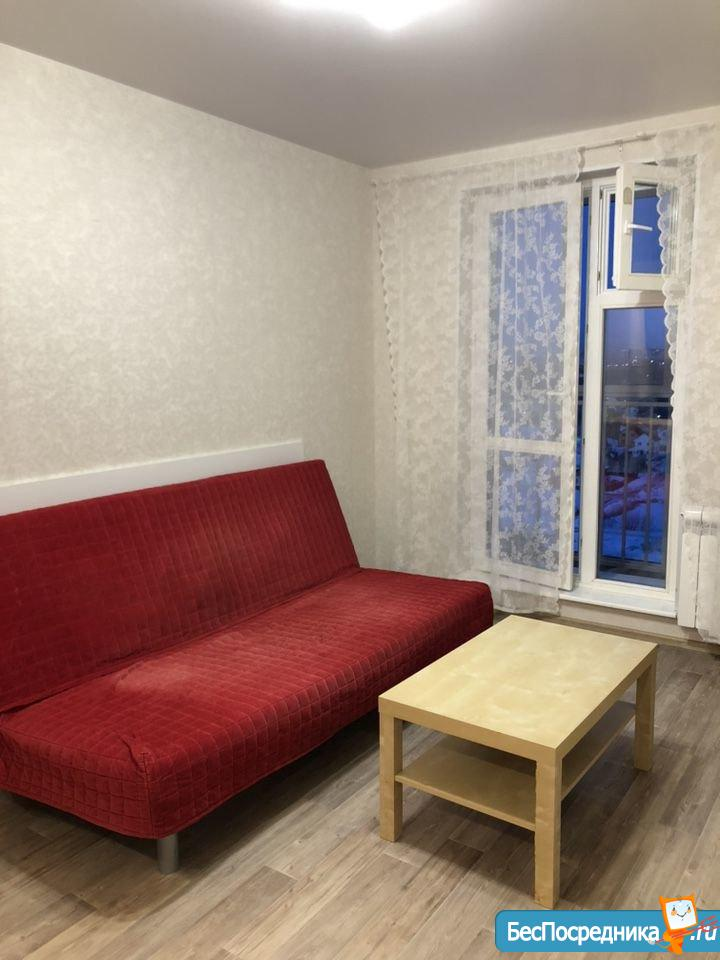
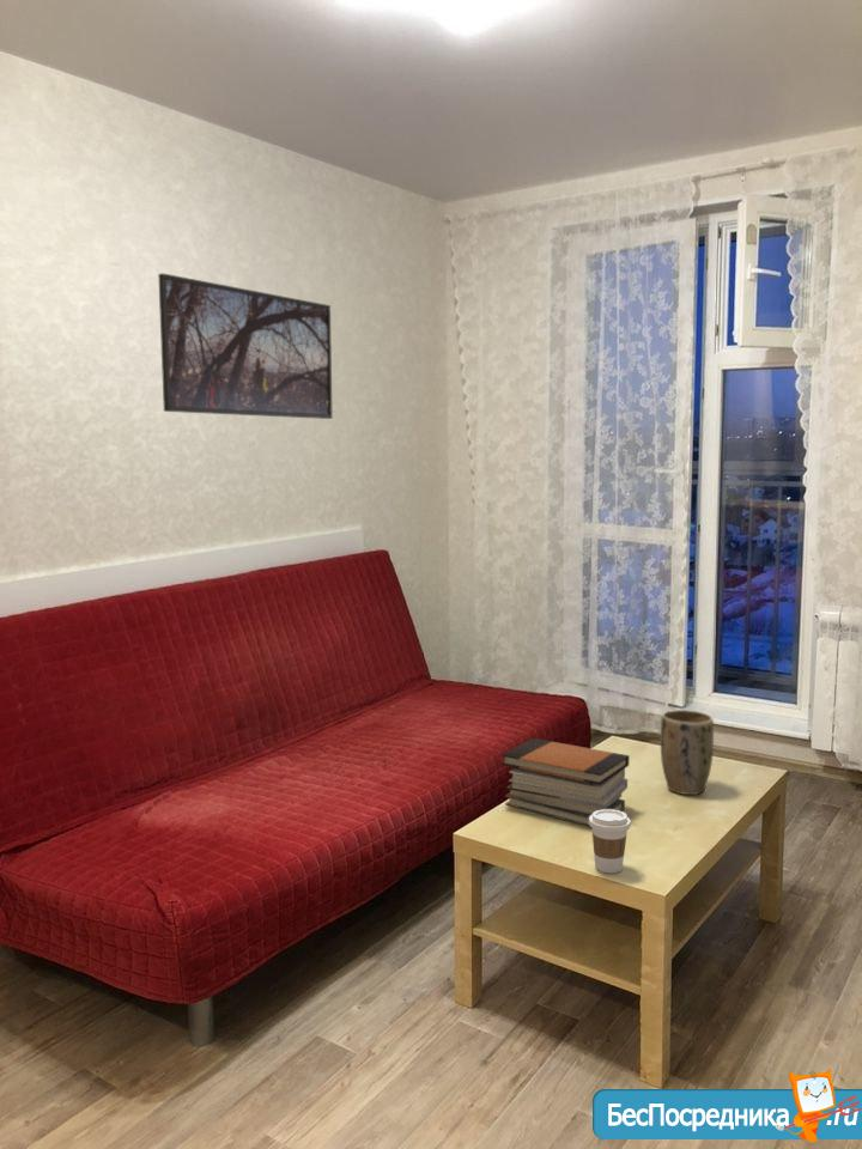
+ book stack [500,737,631,828]
+ plant pot [660,709,715,796]
+ coffee cup [589,809,632,875]
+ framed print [157,272,334,420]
